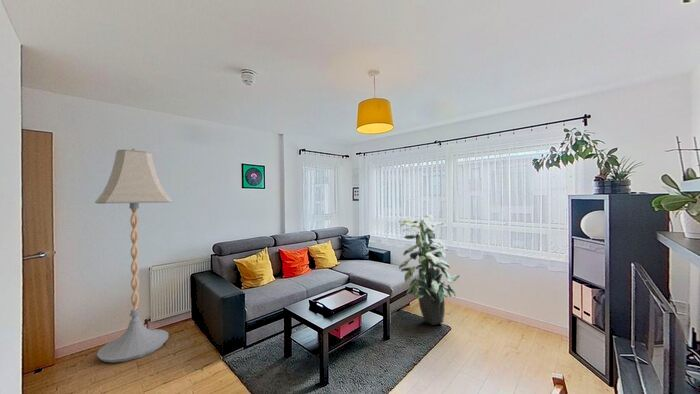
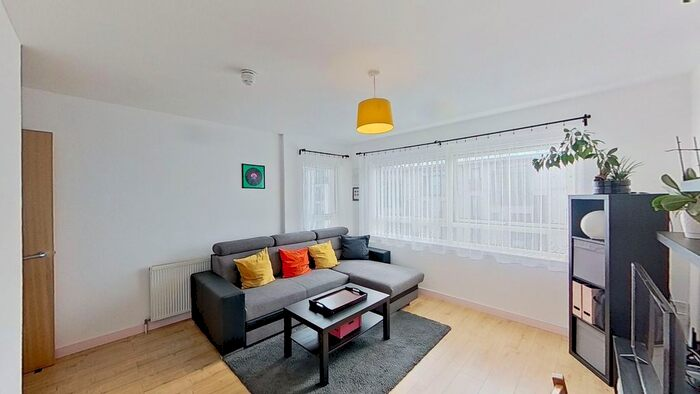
- indoor plant [398,214,461,326]
- floor lamp [94,148,174,364]
